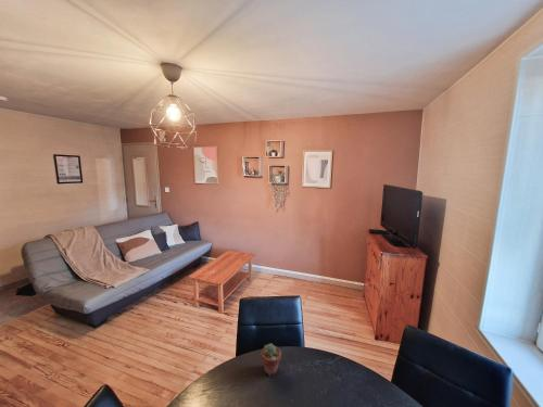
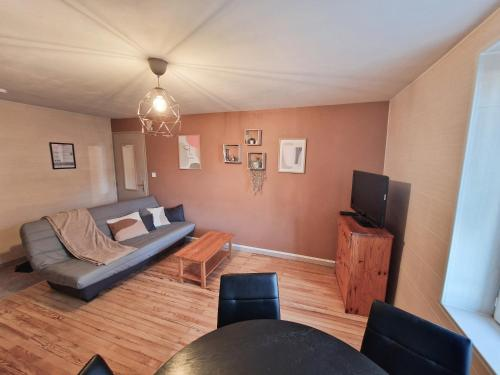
- potted succulent [261,343,282,377]
